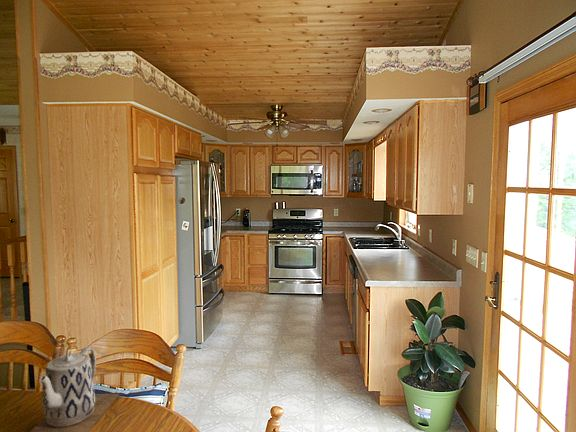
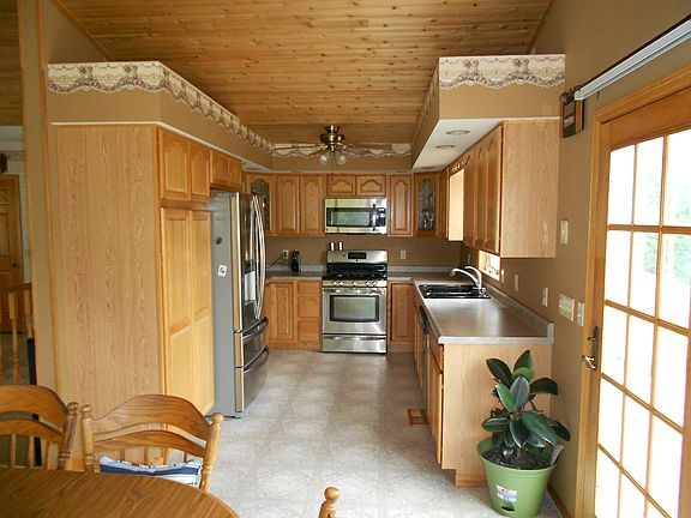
- teapot [29,346,120,432]
